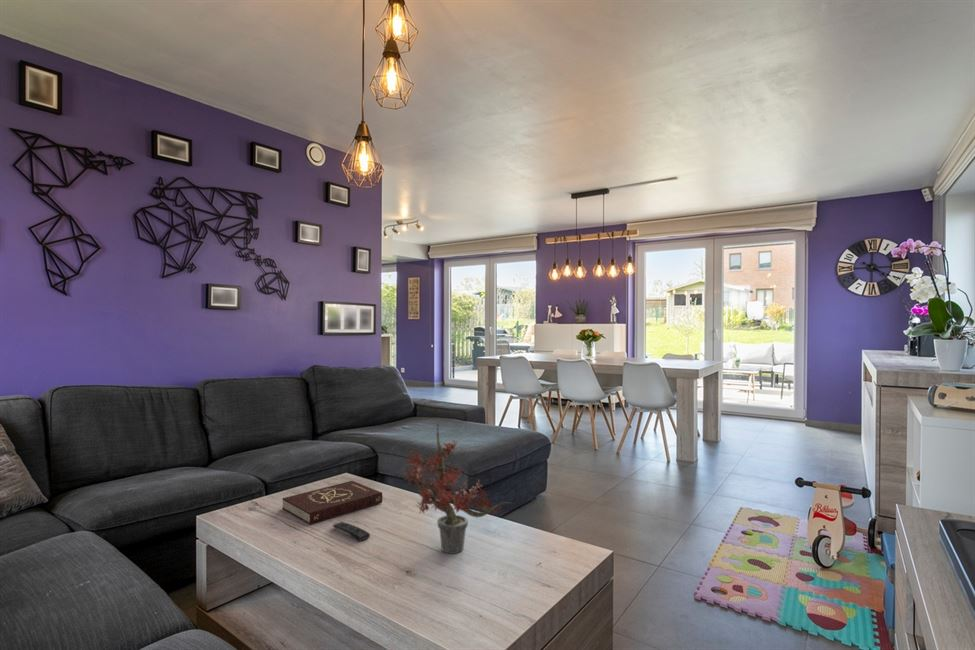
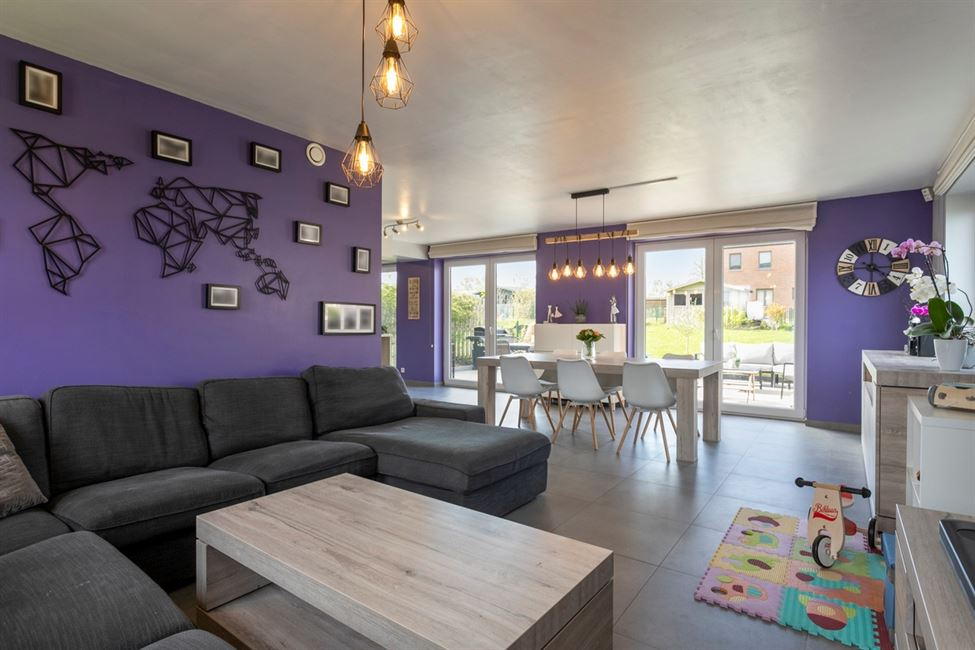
- remote control [332,521,371,542]
- book [281,480,384,525]
- potted plant [401,420,512,554]
